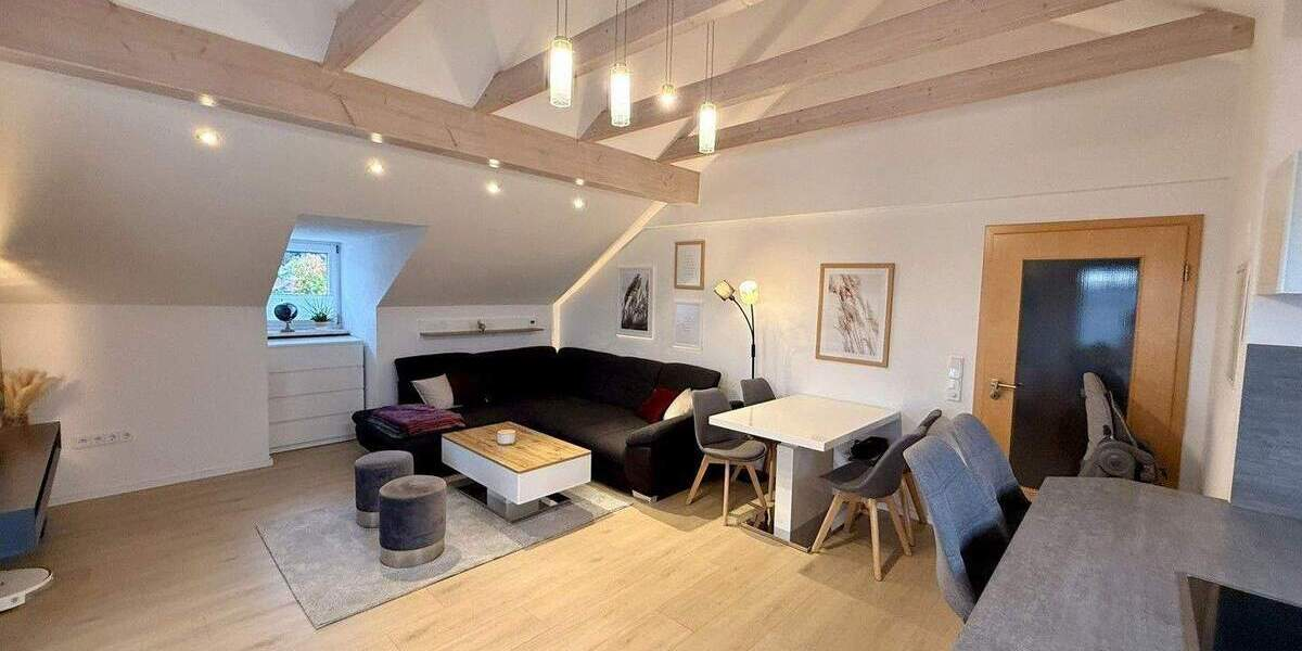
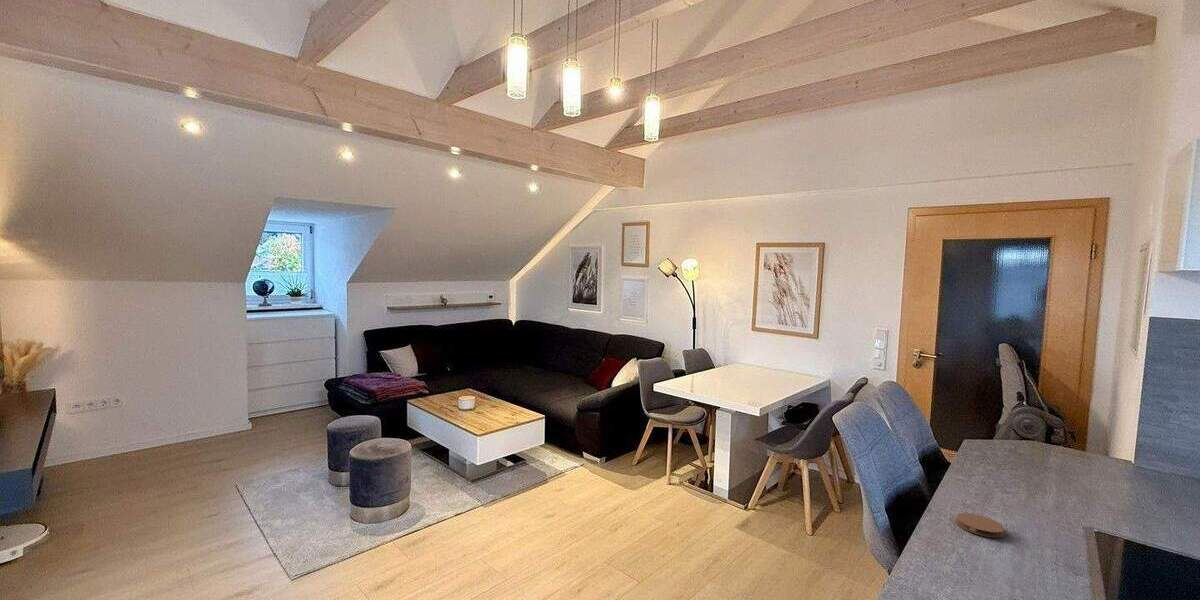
+ coaster [955,512,1006,539]
